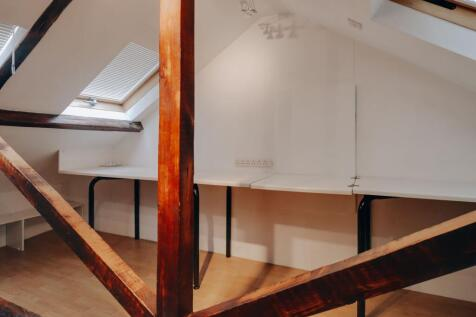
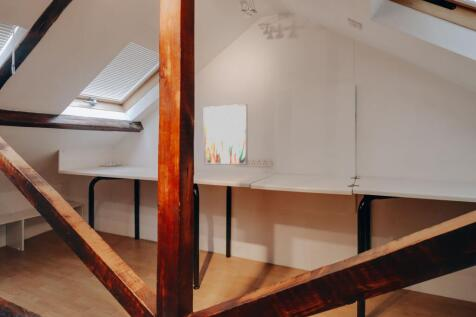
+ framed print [203,103,248,166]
